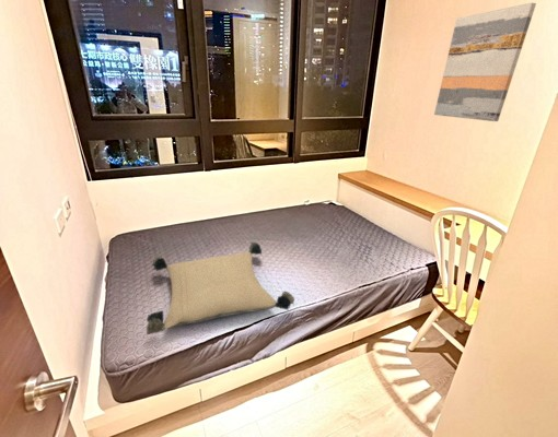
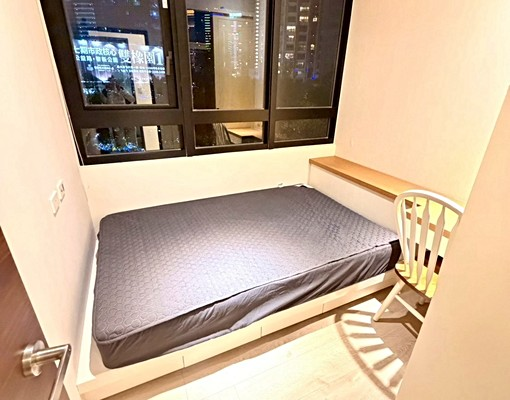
- wall art [433,2,537,122]
- pillow [144,240,295,335]
